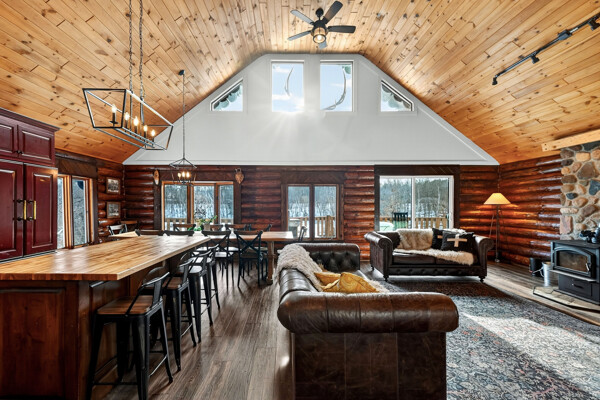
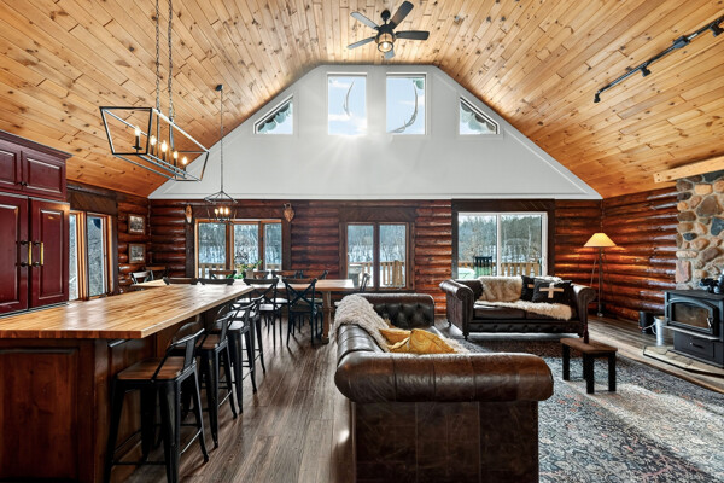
+ side table [560,325,619,395]
